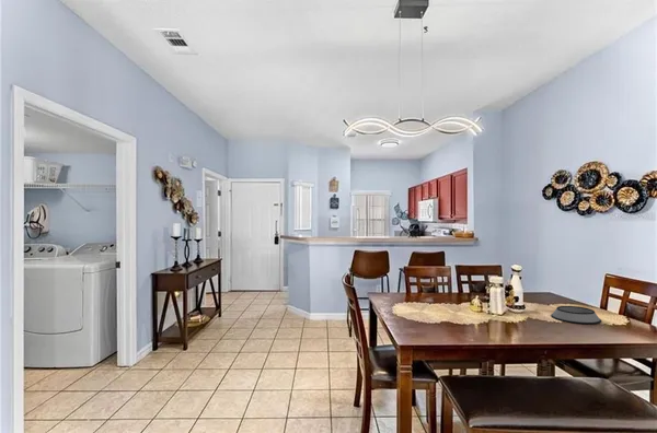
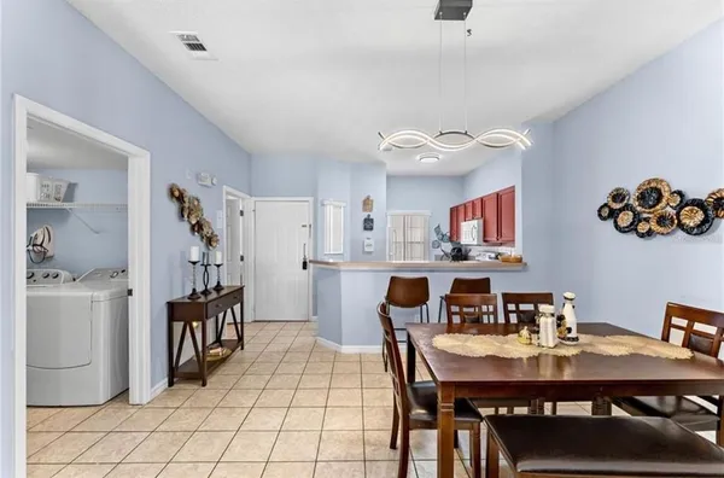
- bowl [550,305,602,325]
